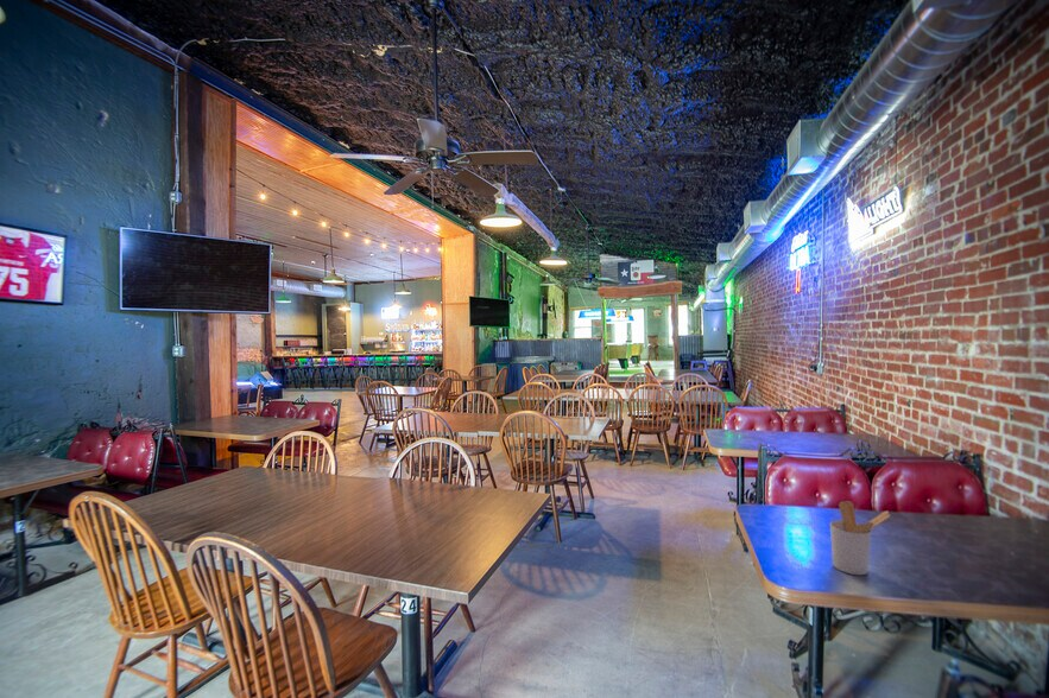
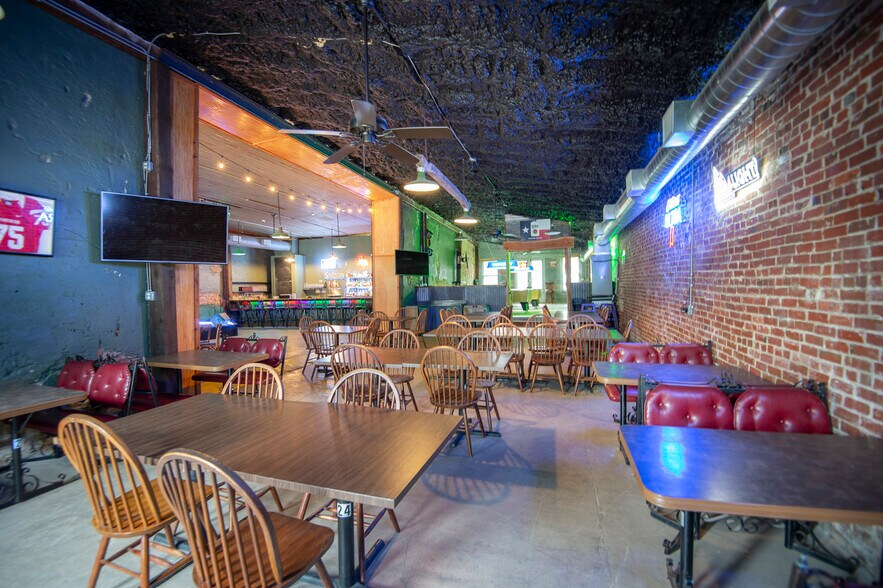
- utensil holder [829,500,891,576]
